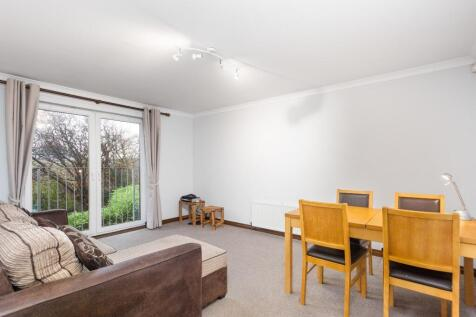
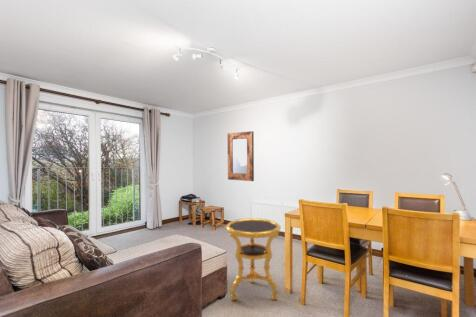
+ side table [225,217,282,302]
+ home mirror [227,130,255,182]
